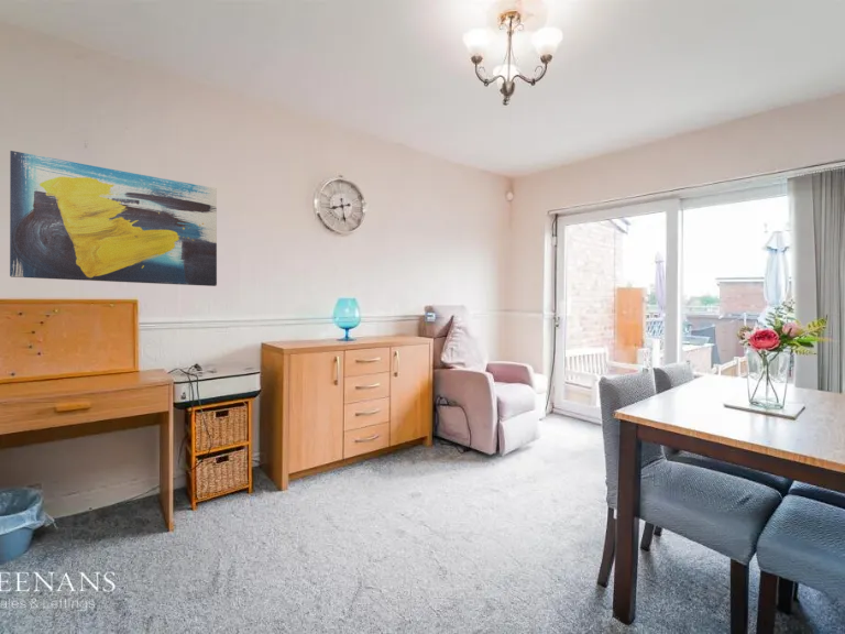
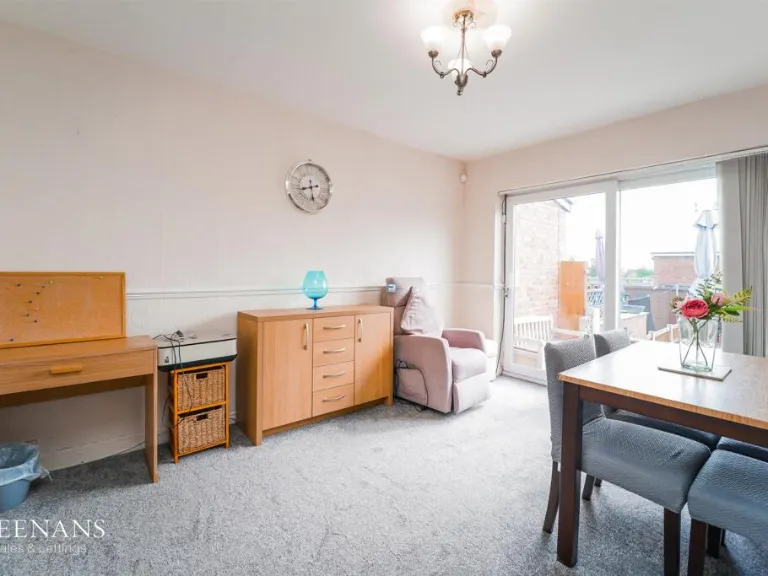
- wall art [9,150,218,287]
